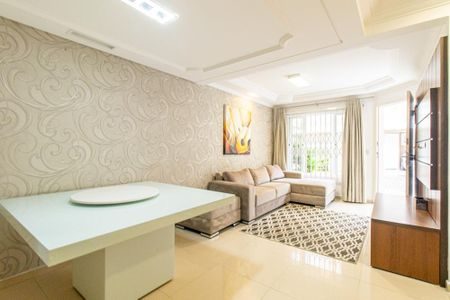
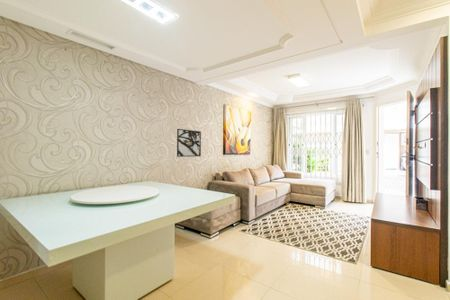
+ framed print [176,128,202,158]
